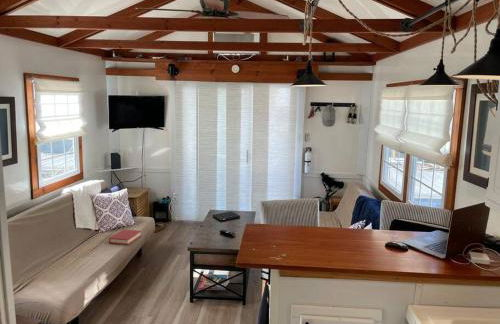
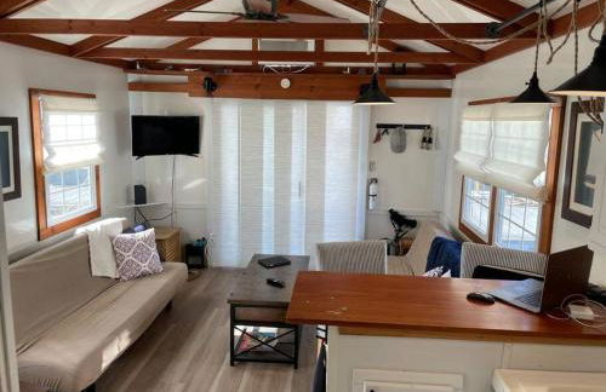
- hardback book [108,228,142,246]
